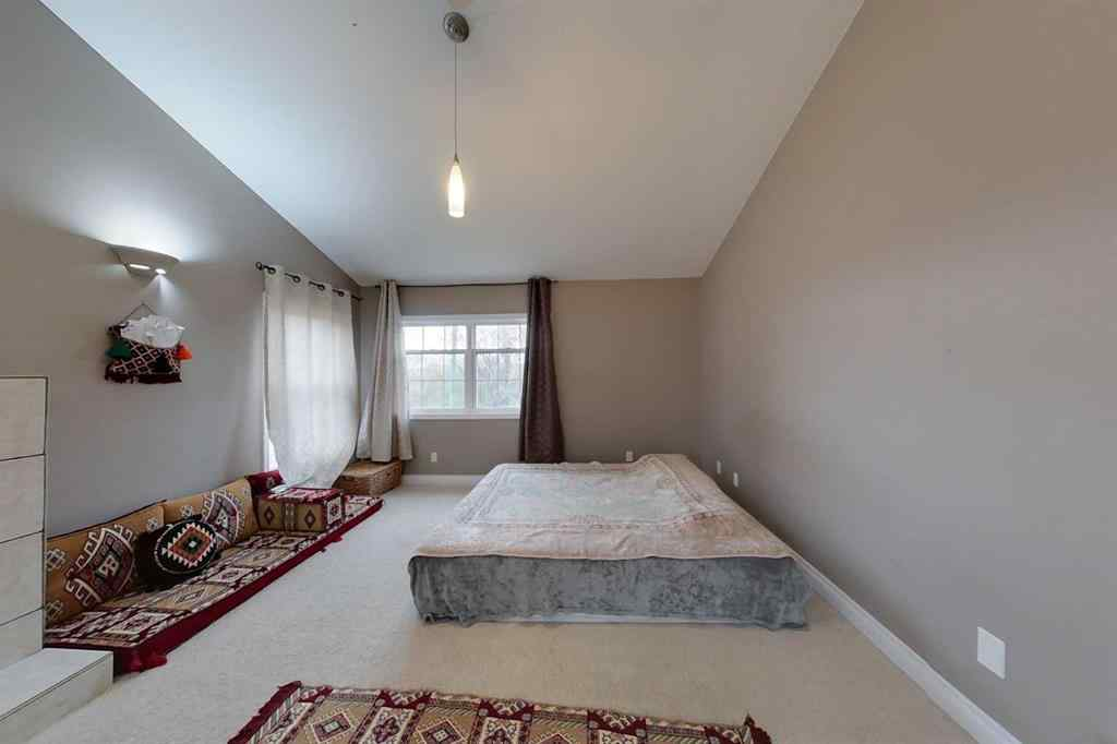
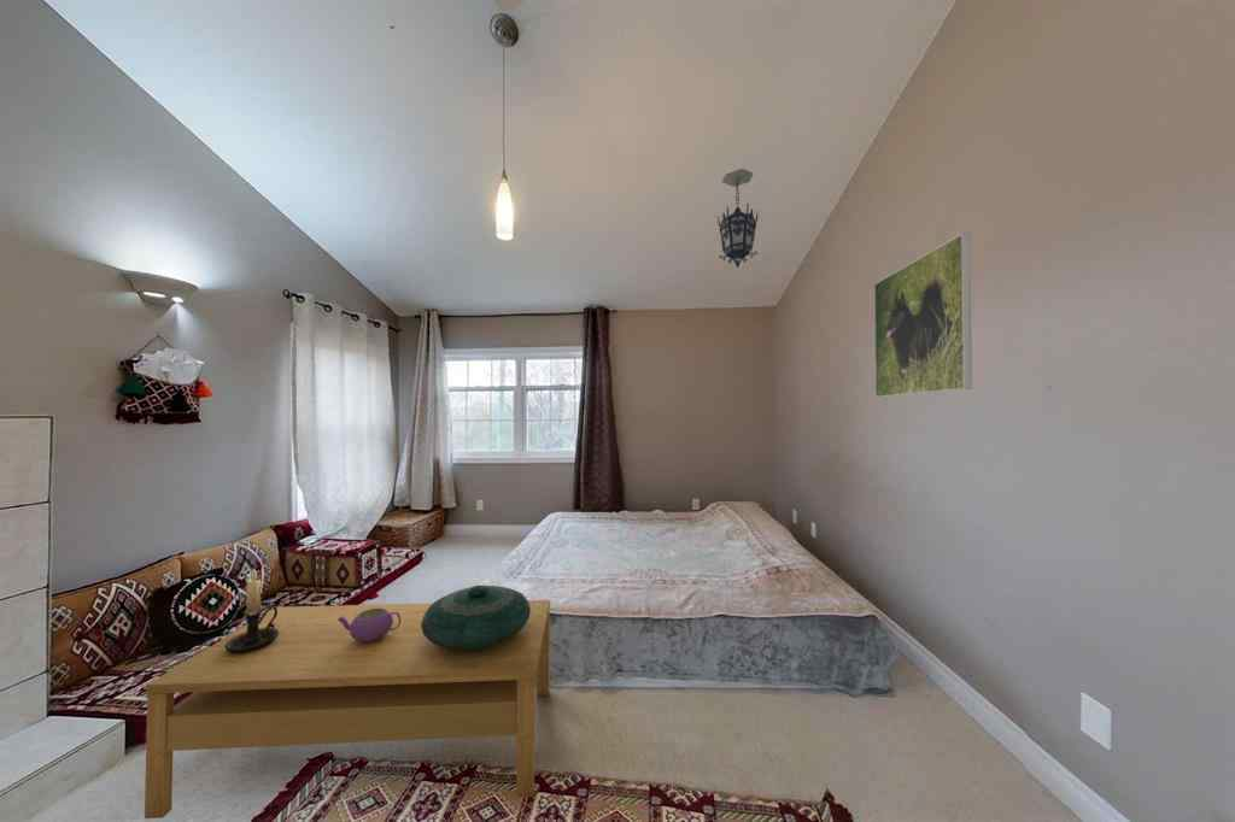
+ coffee table [144,599,551,820]
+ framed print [873,231,973,399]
+ teapot [338,609,400,642]
+ hanging lantern [715,168,759,269]
+ candle holder [226,568,279,653]
+ decorative bowl [421,585,531,651]
